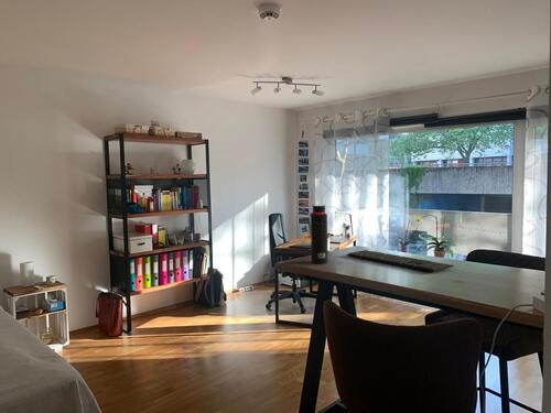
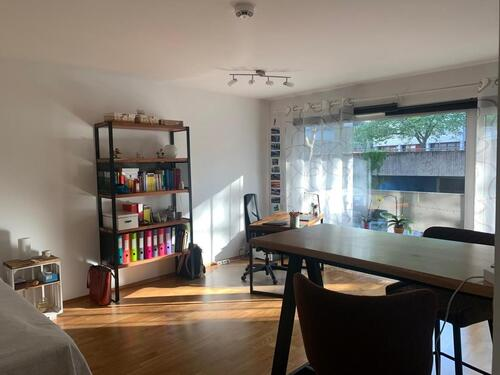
- water bottle [307,204,328,265]
- keyboard [346,249,455,273]
